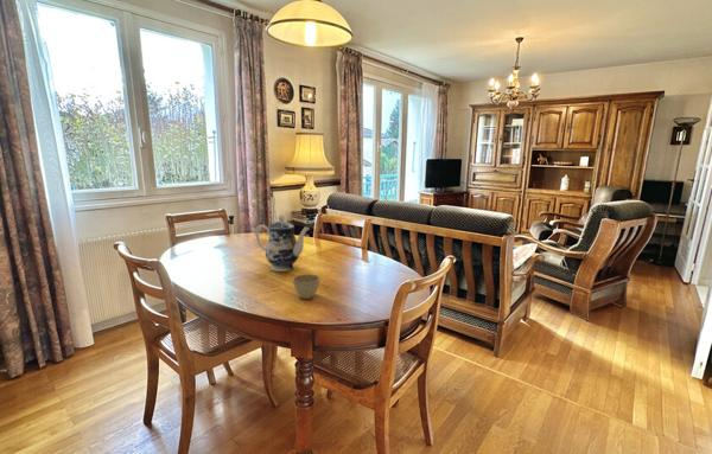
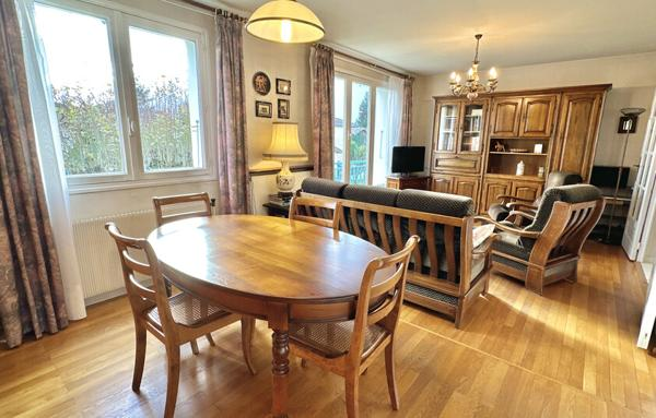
- teapot [254,213,310,273]
- flower pot [292,273,322,300]
